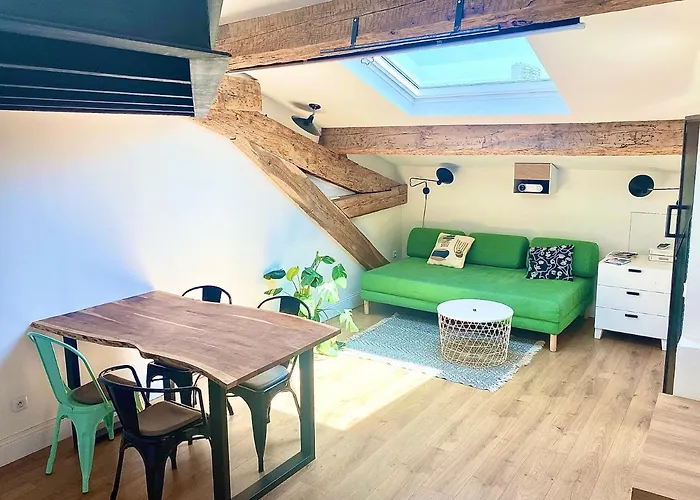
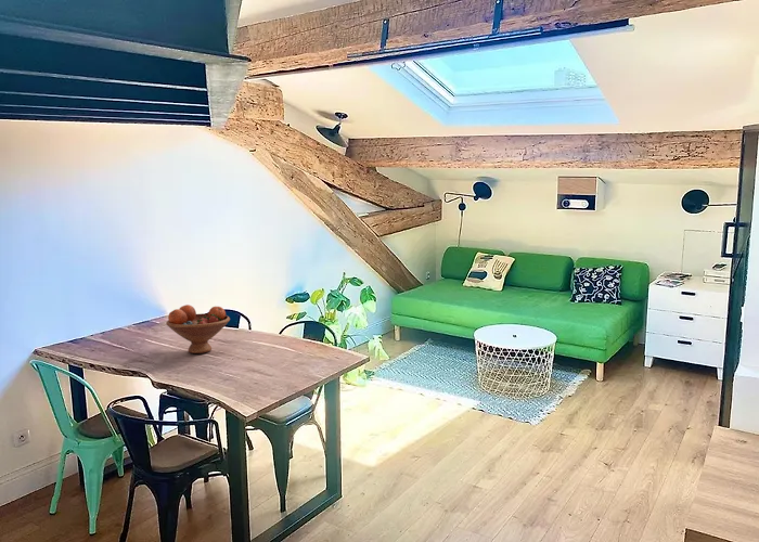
+ fruit bowl [165,304,231,354]
